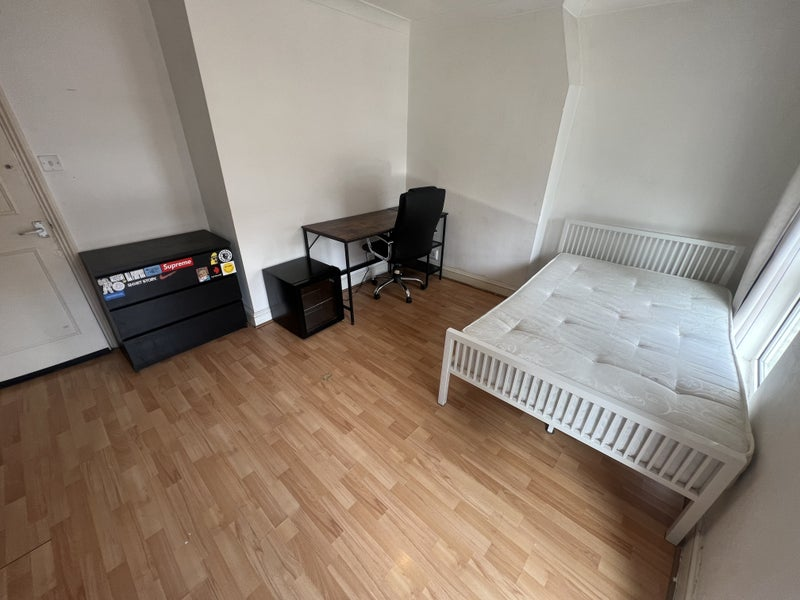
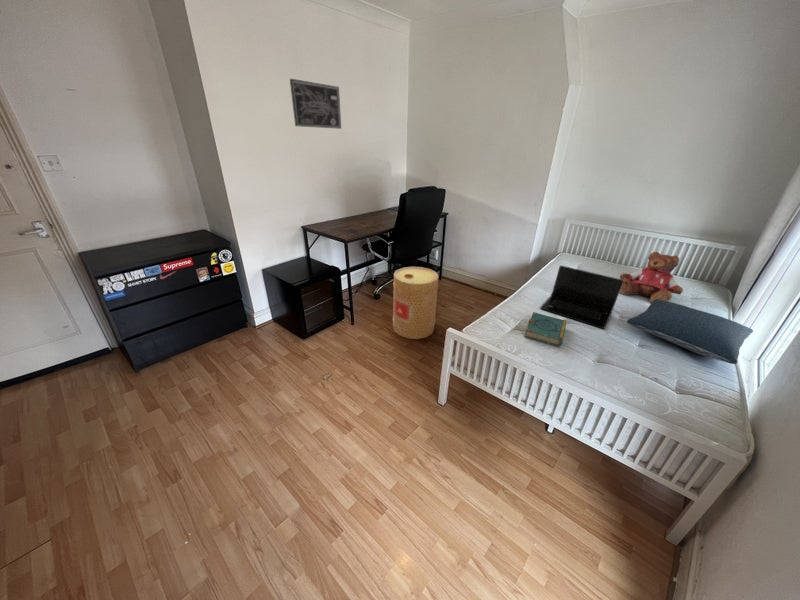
+ basket [392,266,440,340]
+ pillow [626,299,754,365]
+ book [524,311,567,348]
+ laptop [540,265,624,330]
+ teddy bear [619,251,684,304]
+ wall art [289,78,342,130]
